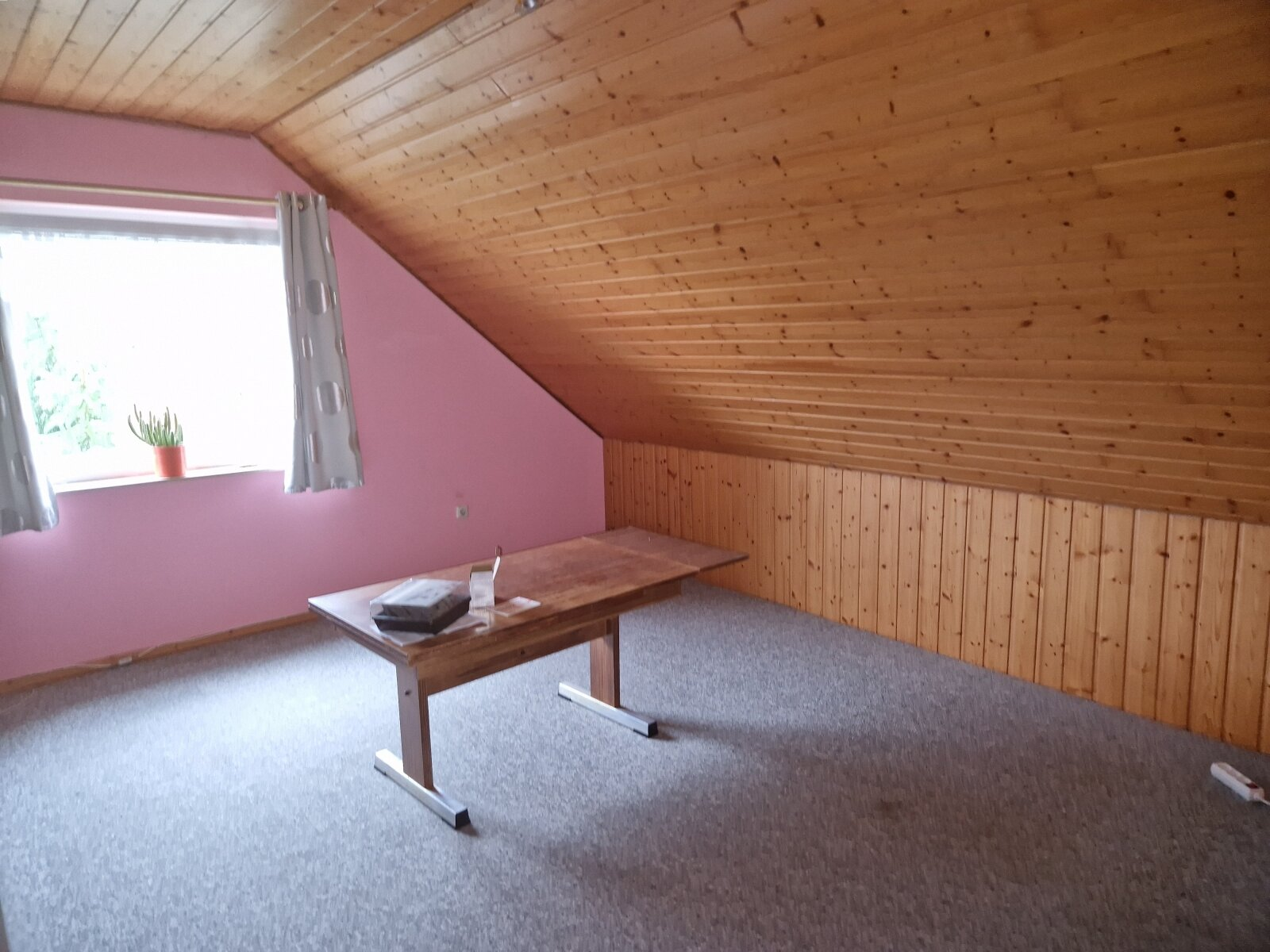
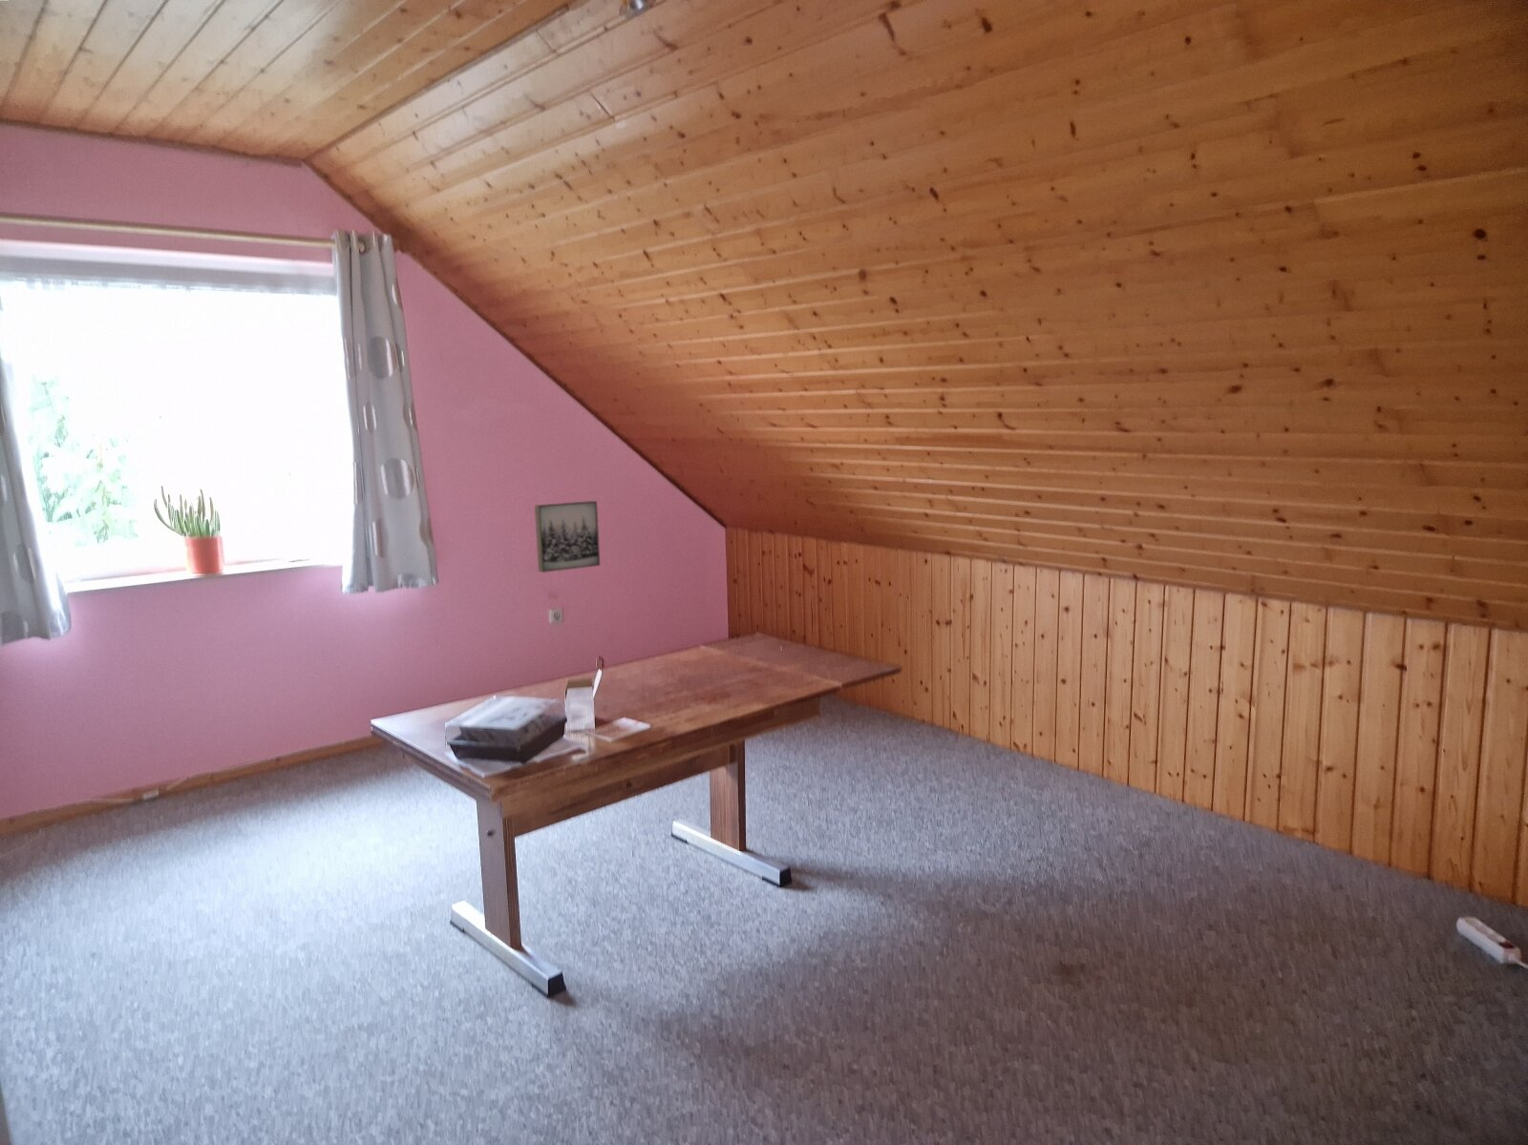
+ wall art [534,500,600,574]
